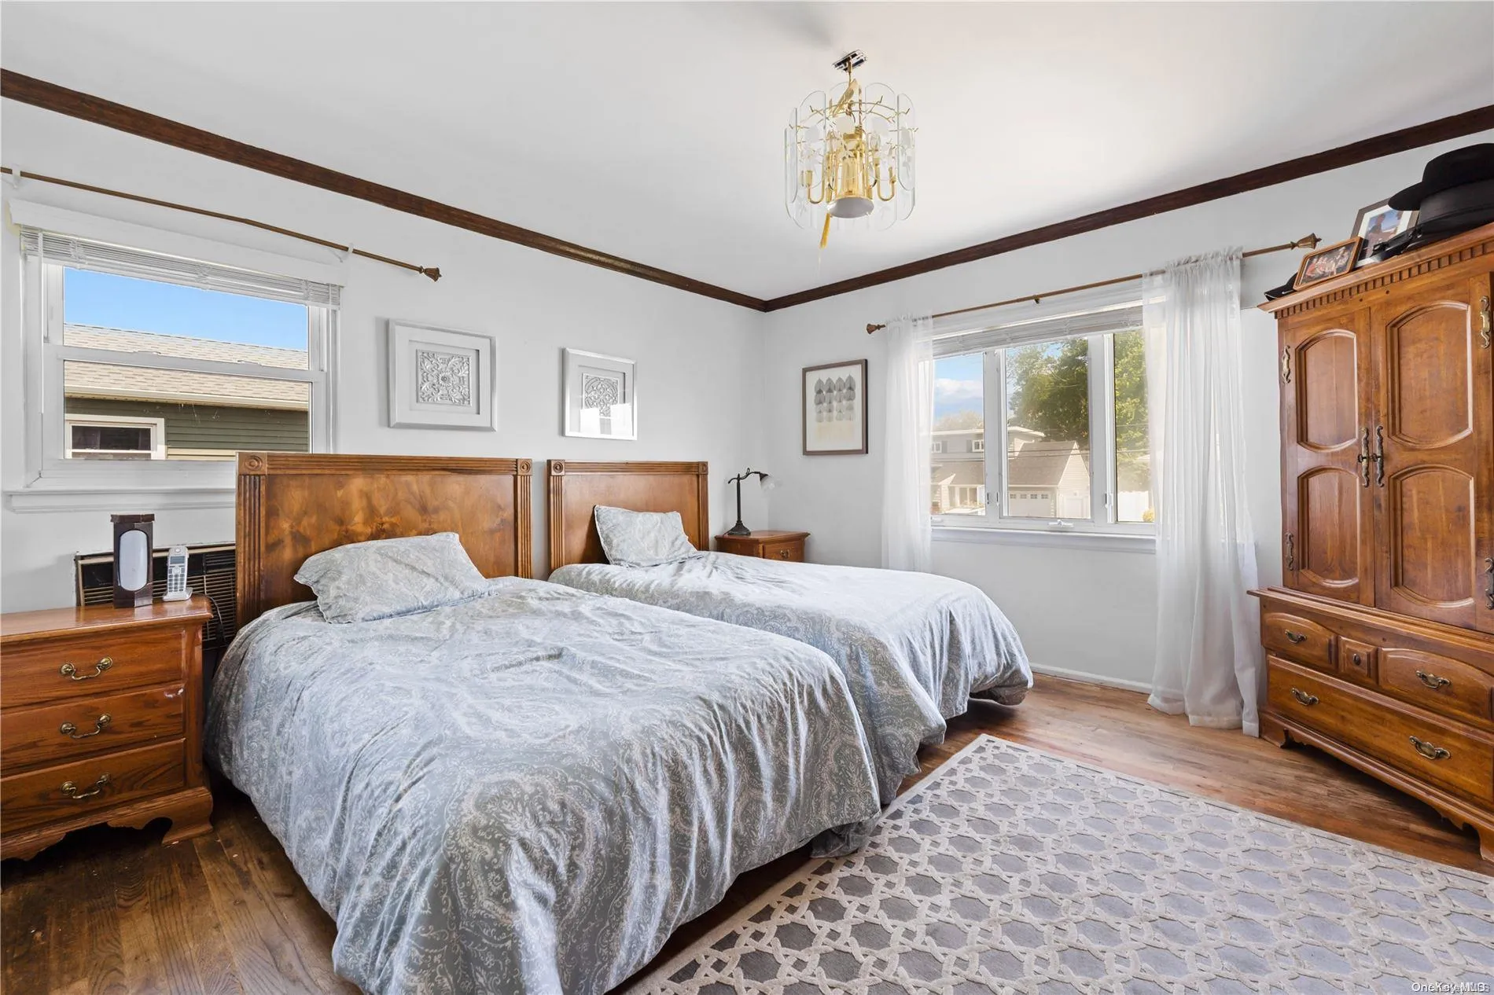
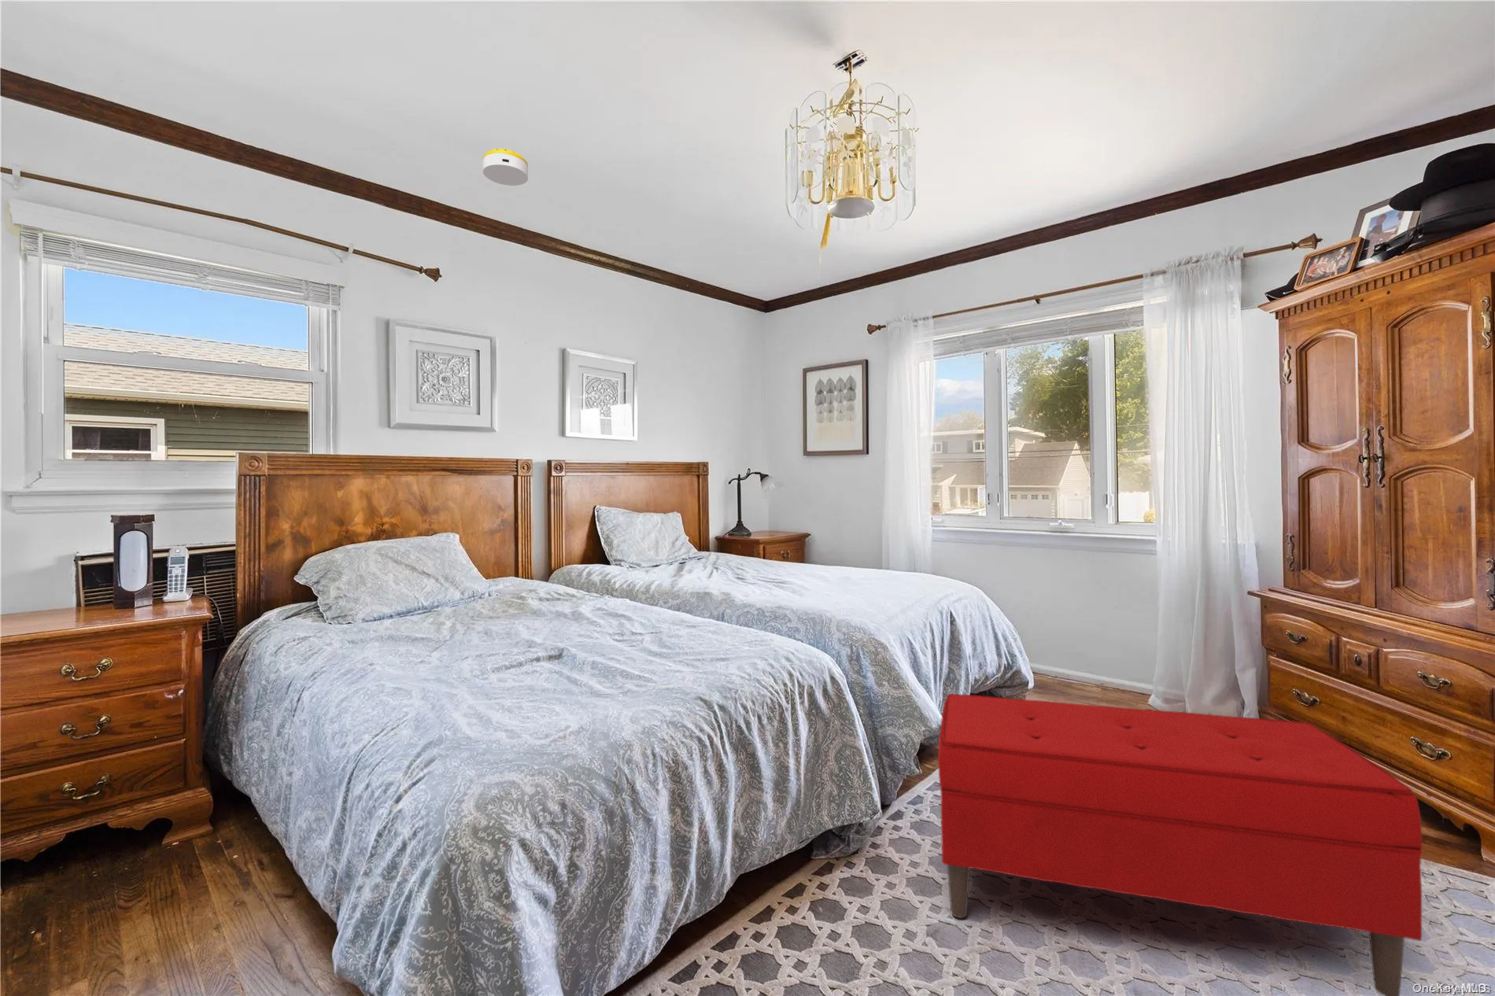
+ smoke detector [482,148,529,187]
+ bench [937,694,1424,996]
